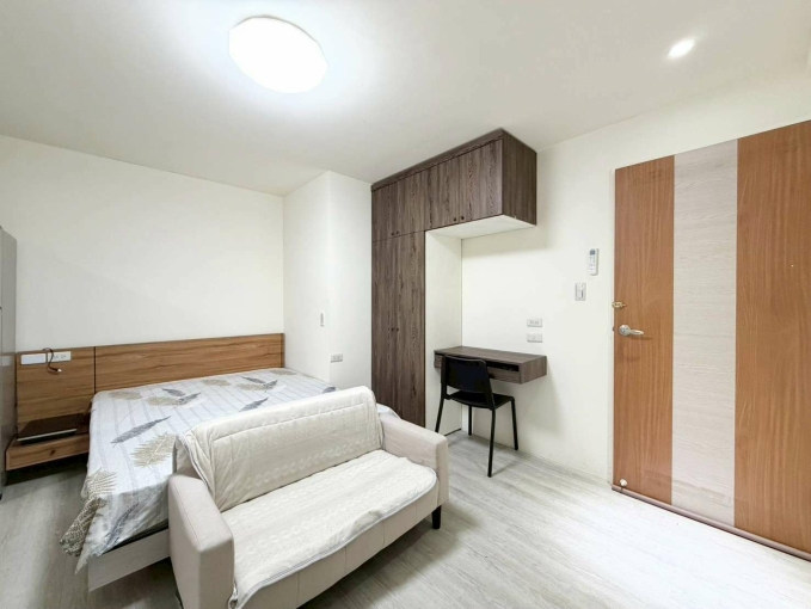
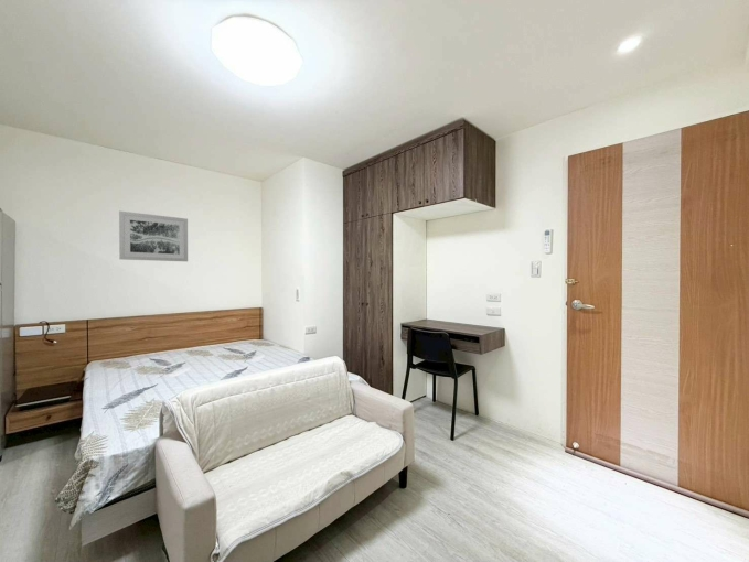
+ wall art [118,210,189,262]
